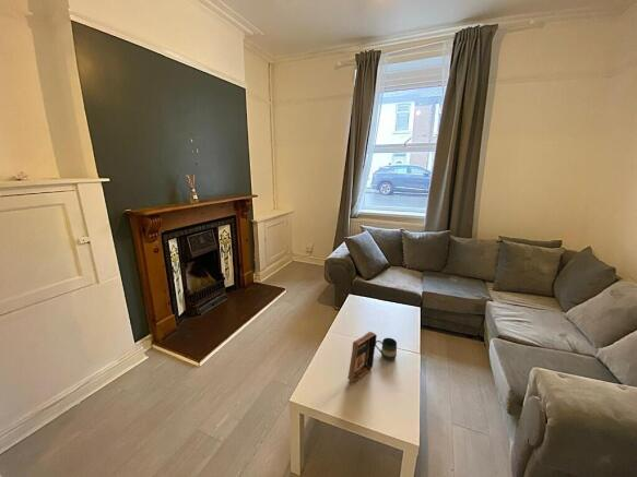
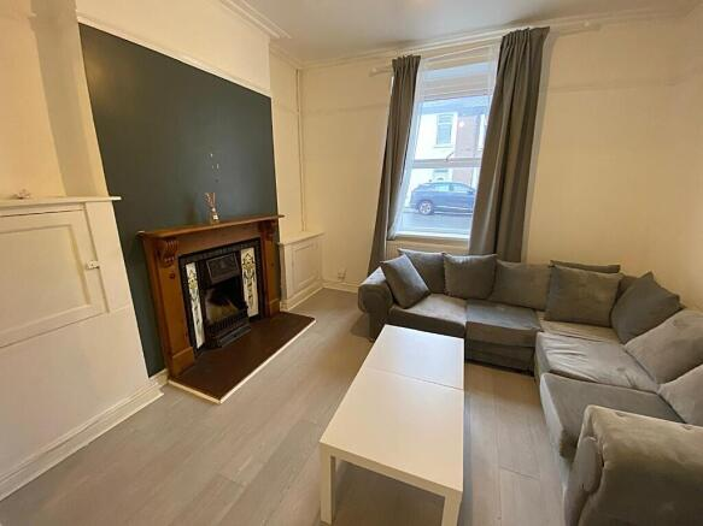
- mug [375,337,398,362]
- book [346,331,378,384]
